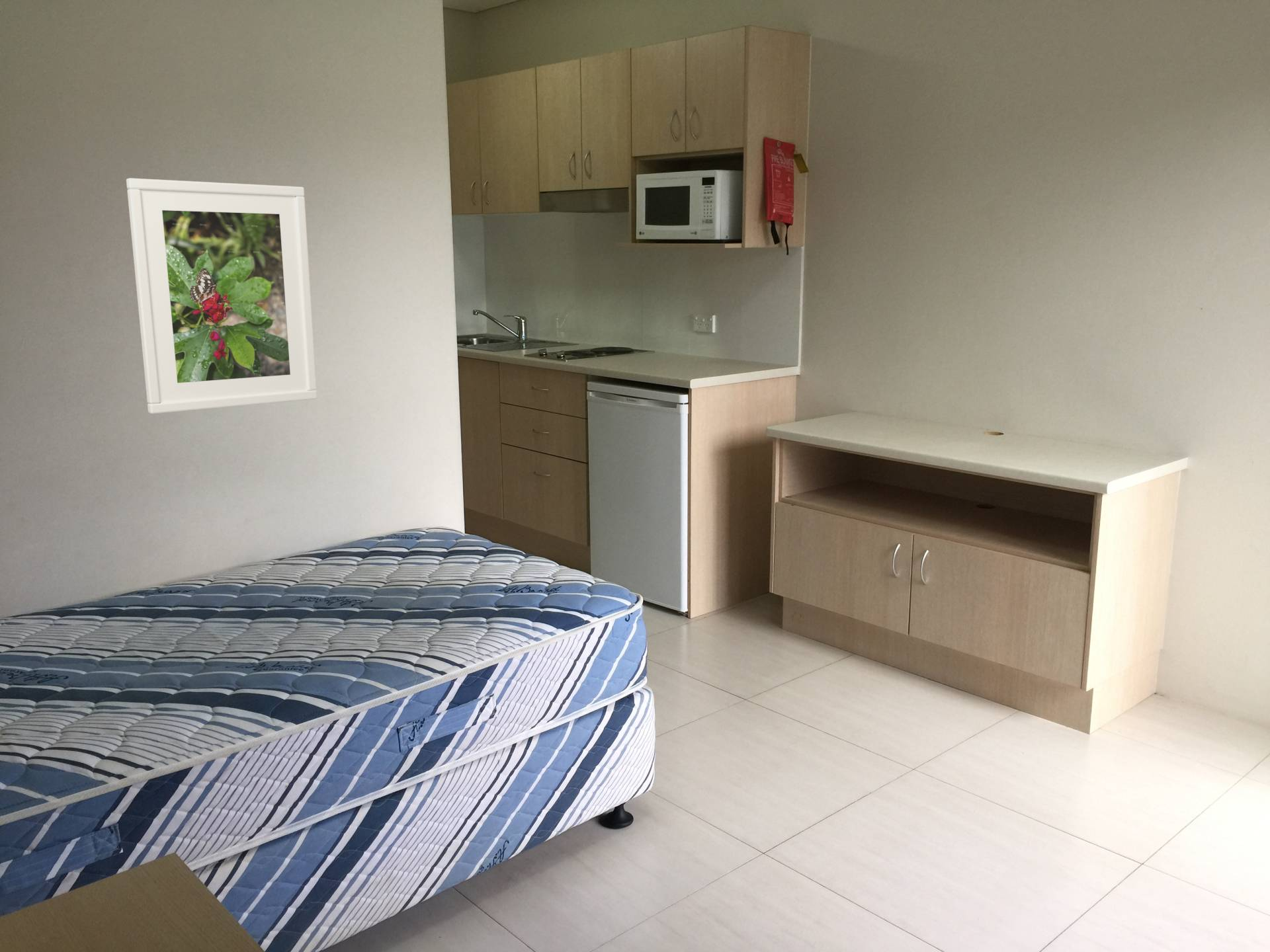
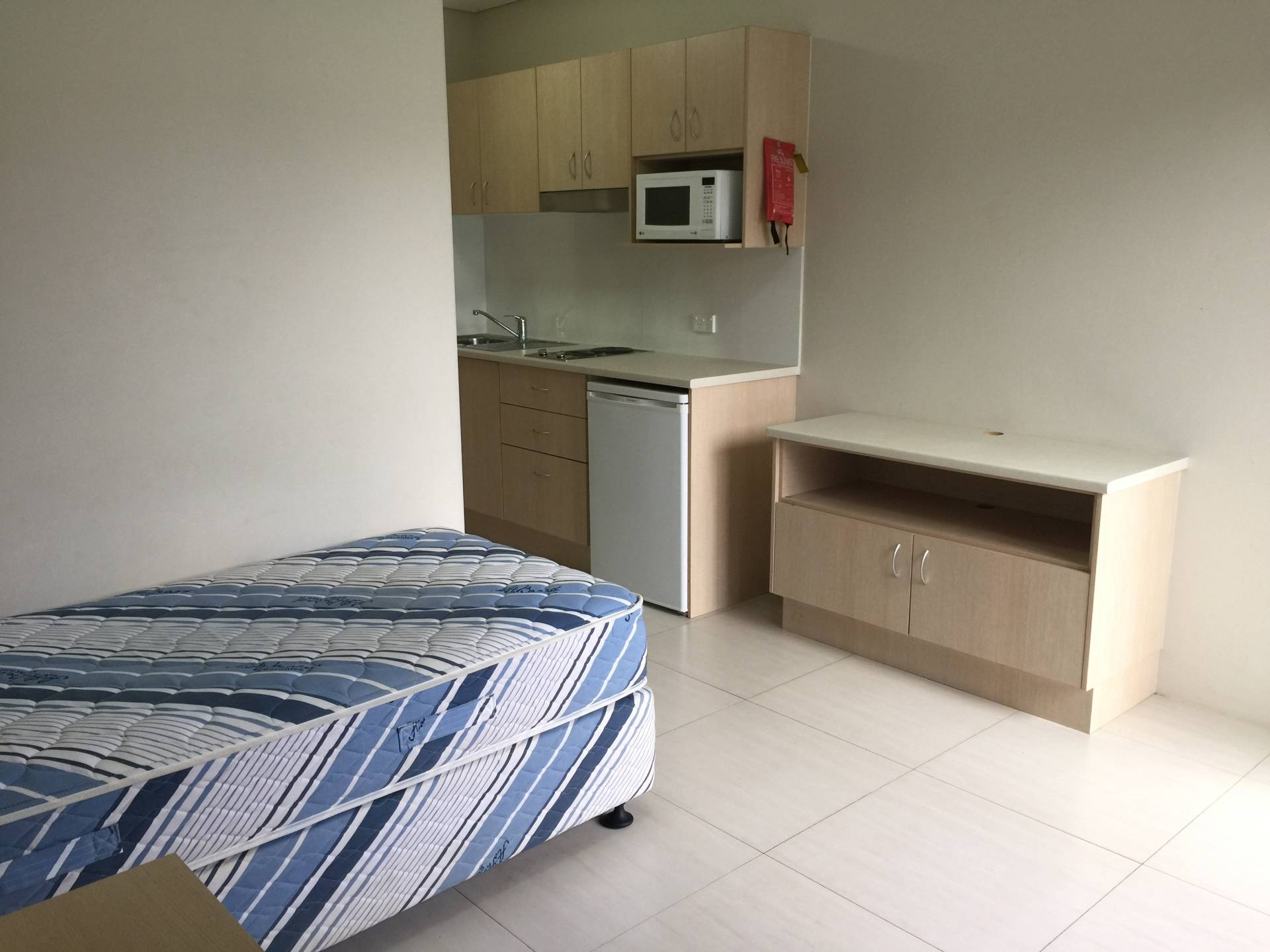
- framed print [126,178,318,415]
